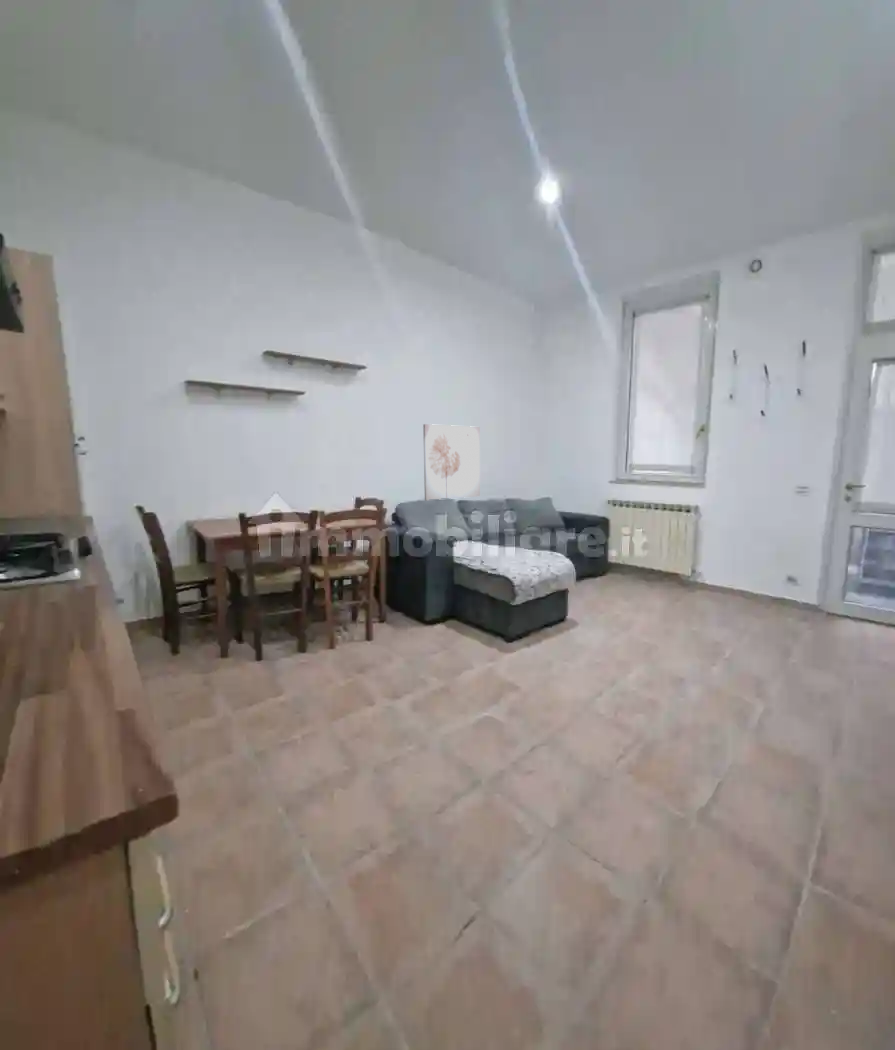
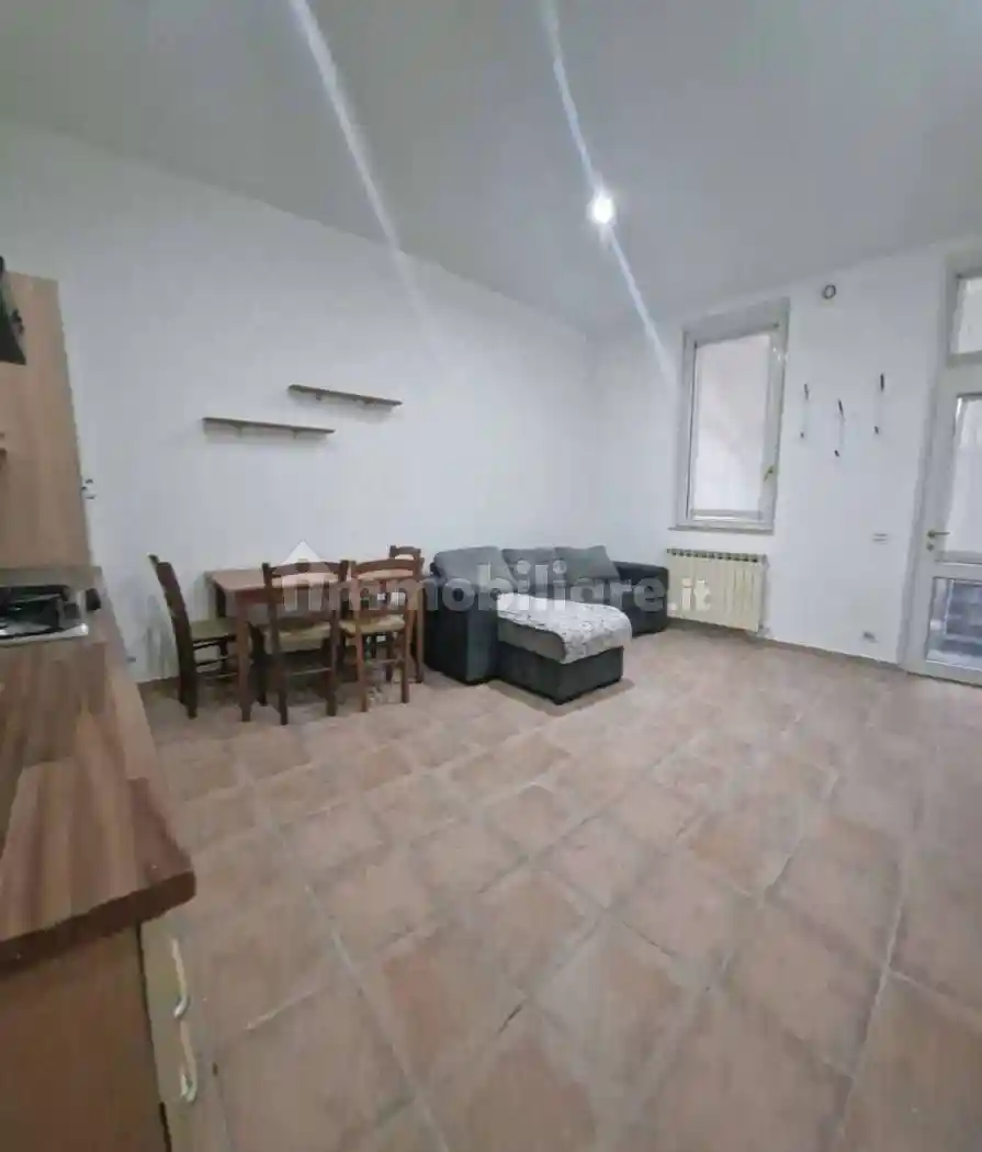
- wall art [422,423,481,501]
